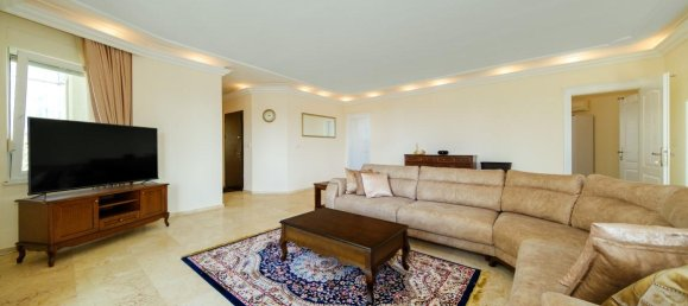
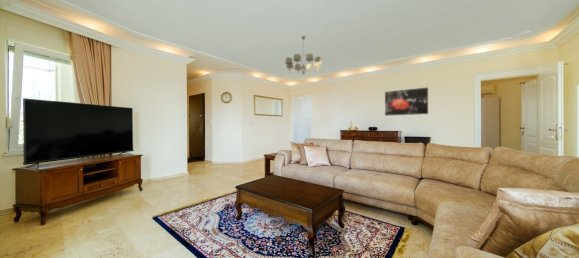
+ wall art [384,86,429,117]
+ chandelier [284,35,323,75]
